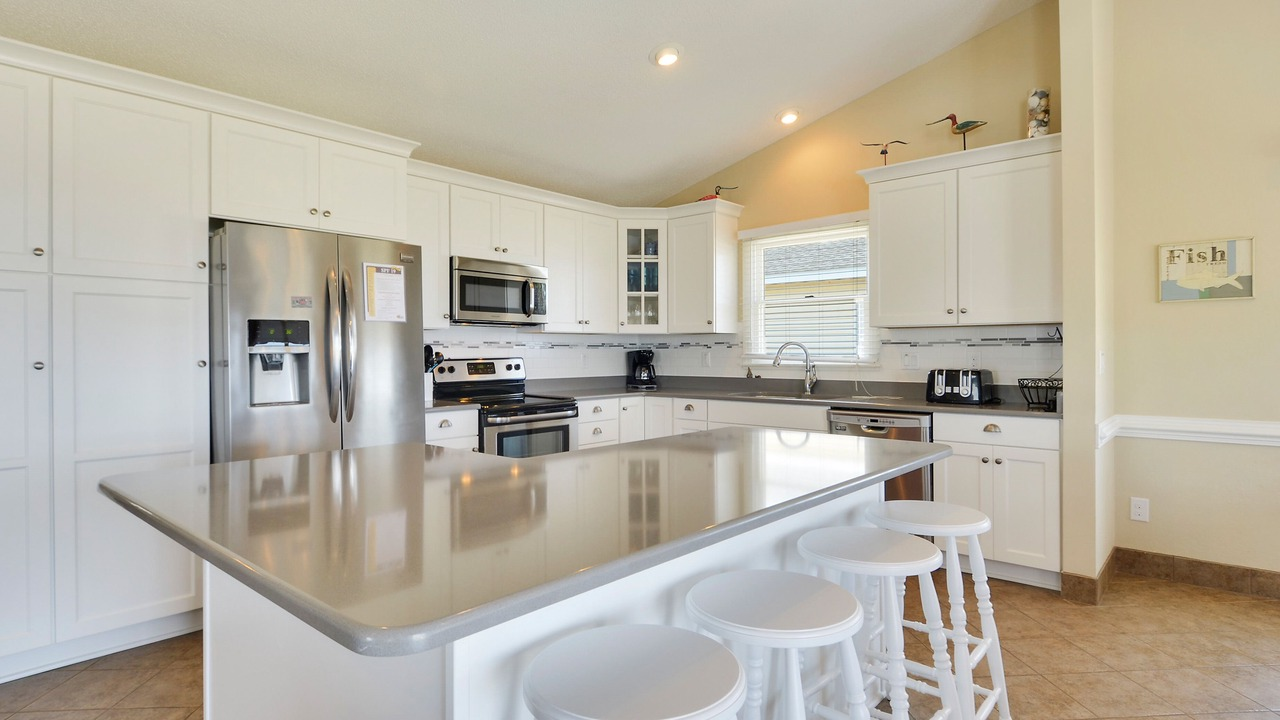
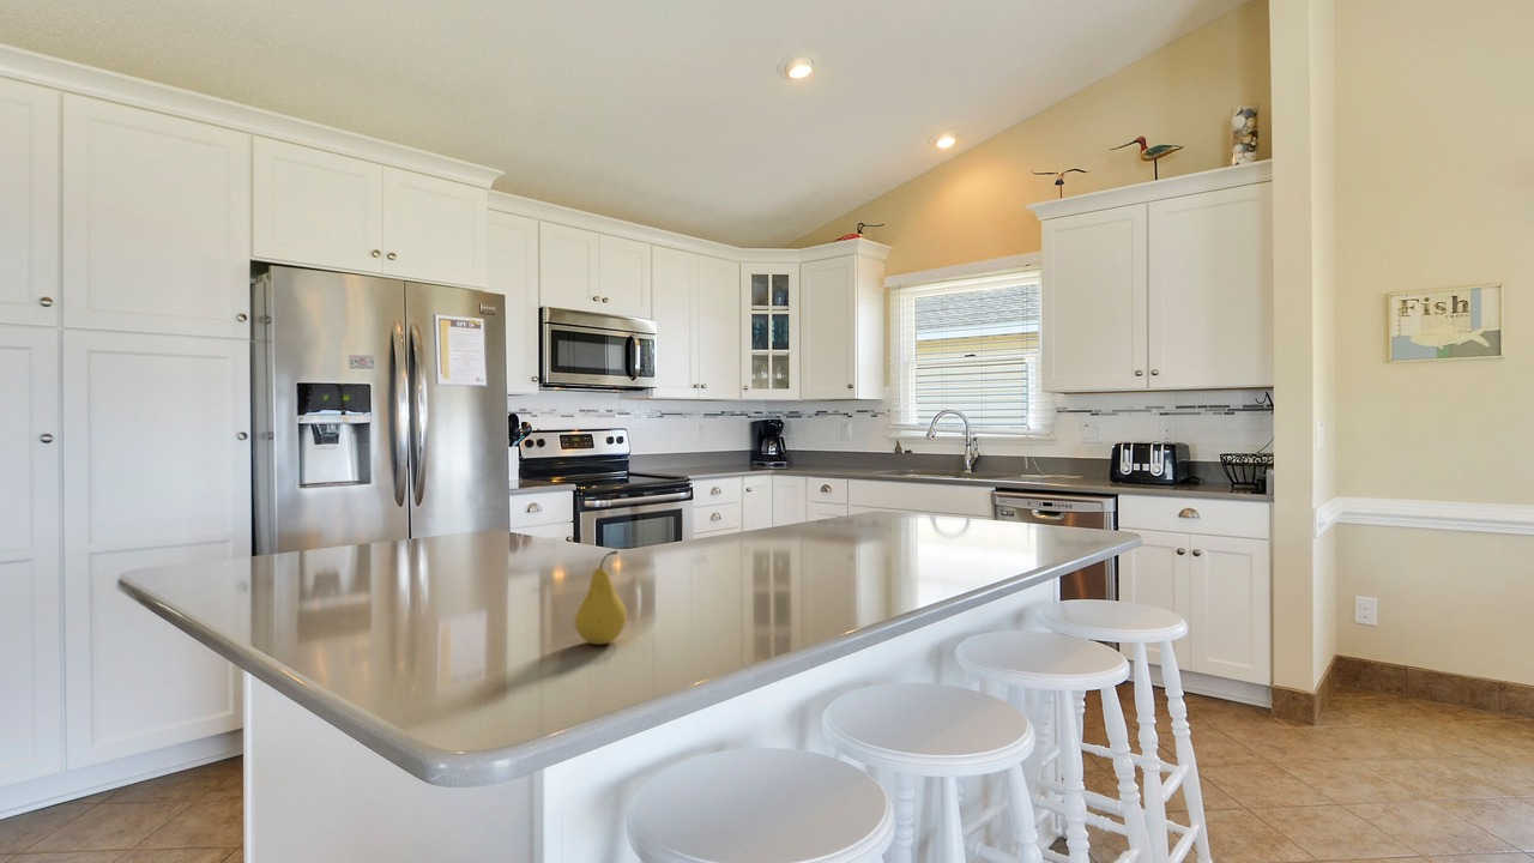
+ fruit [573,549,628,646]
